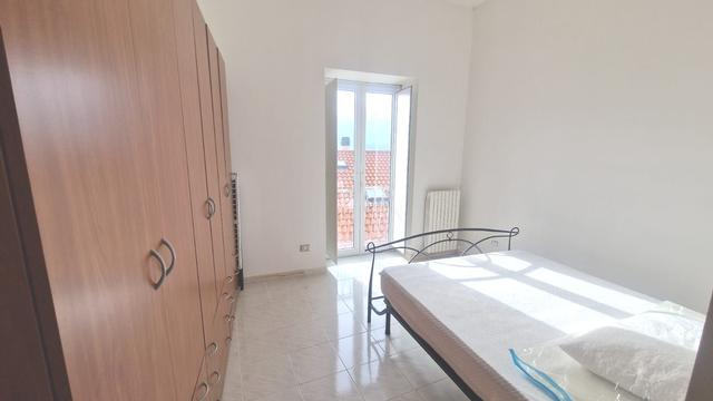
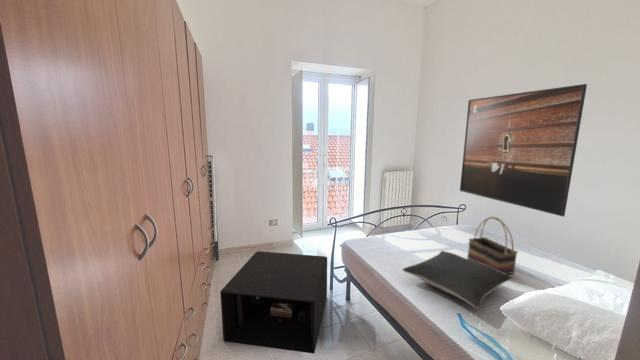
+ woven basket [467,216,519,275]
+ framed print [459,83,588,217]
+ pillow [401,250,513,309]
+ nightstand [219,250,328,355]
